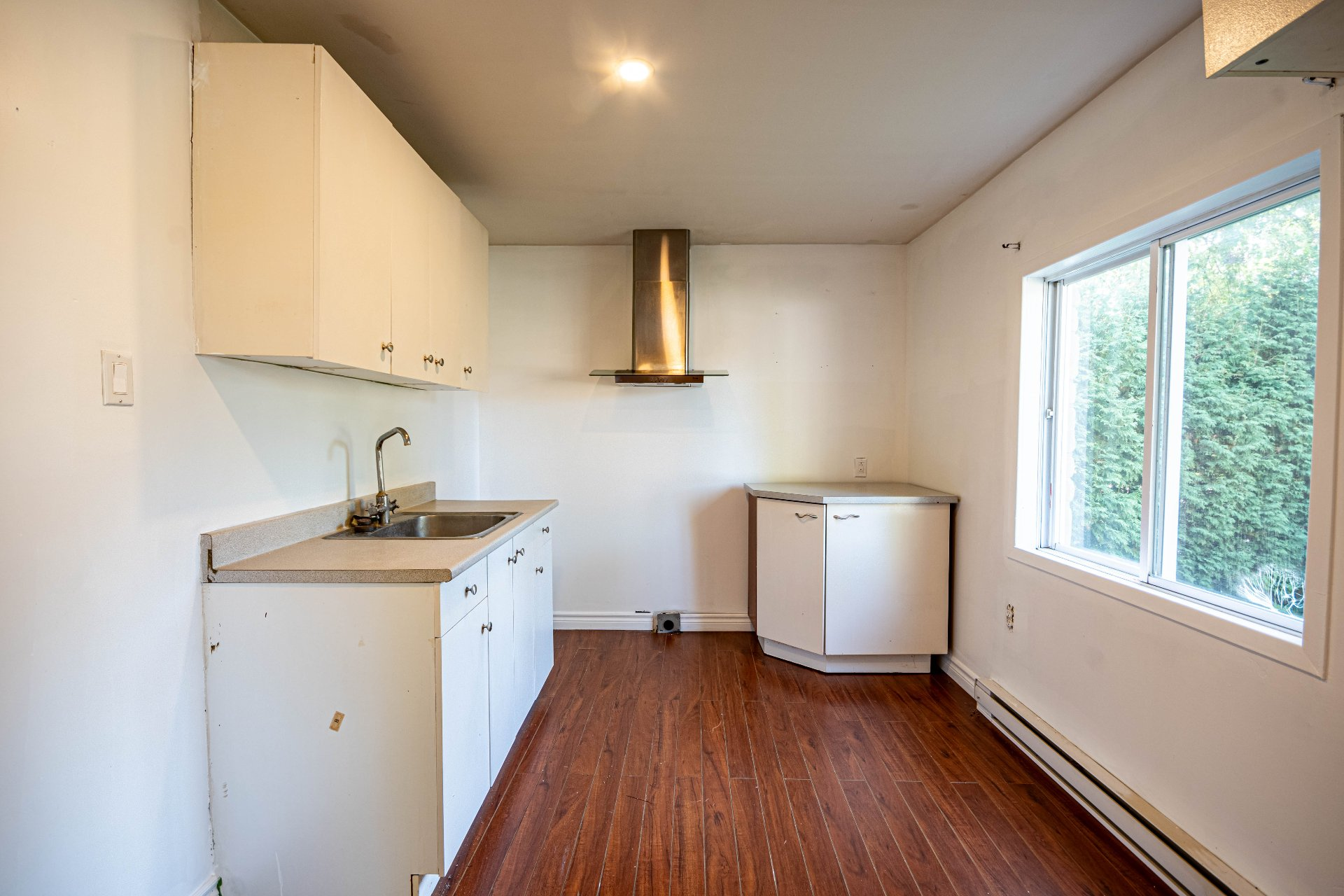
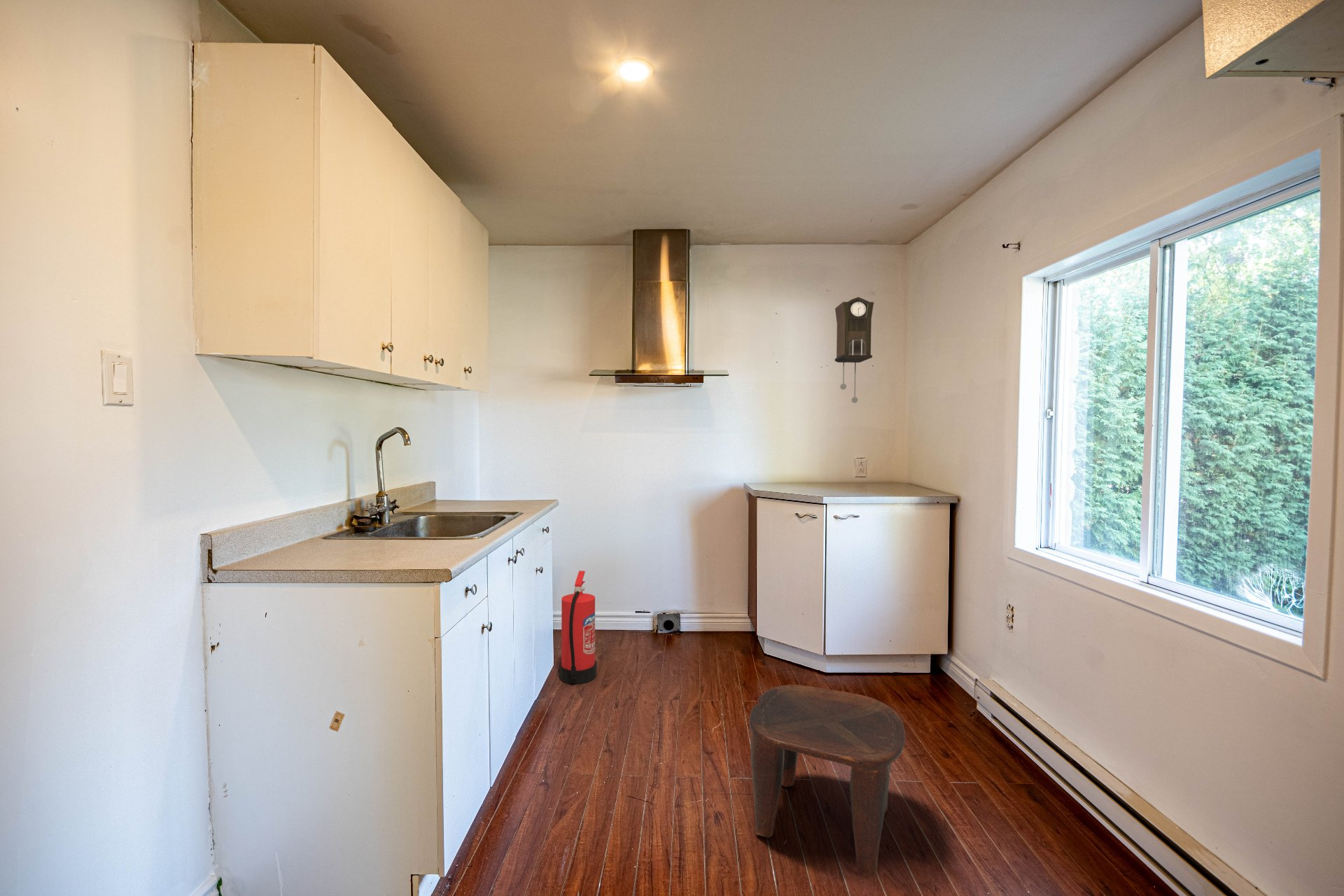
+ pendulum clock [834,297,874,404]
+ stool [748,684,906,877]
+ fire extinguisher [559,570,597,685]
